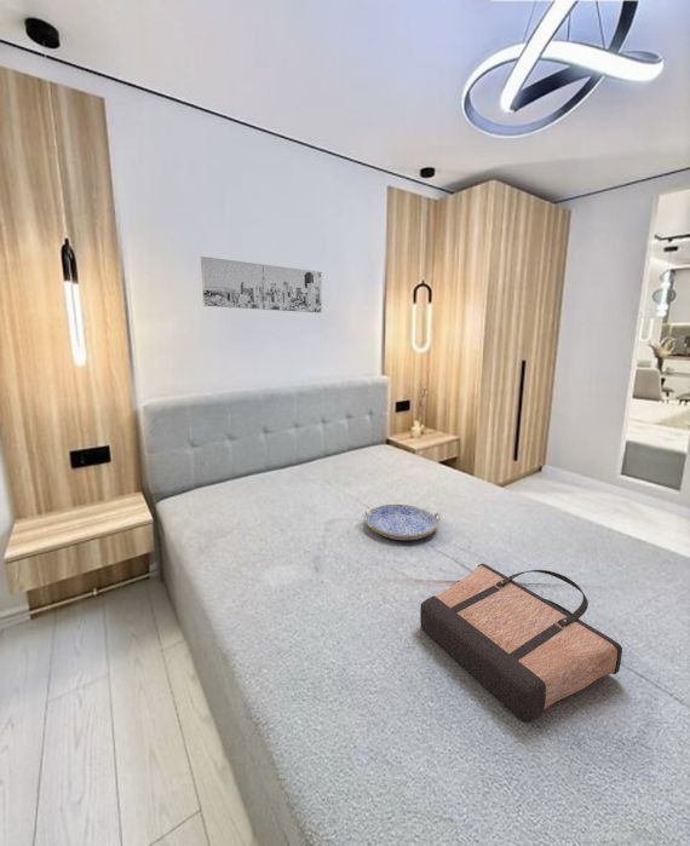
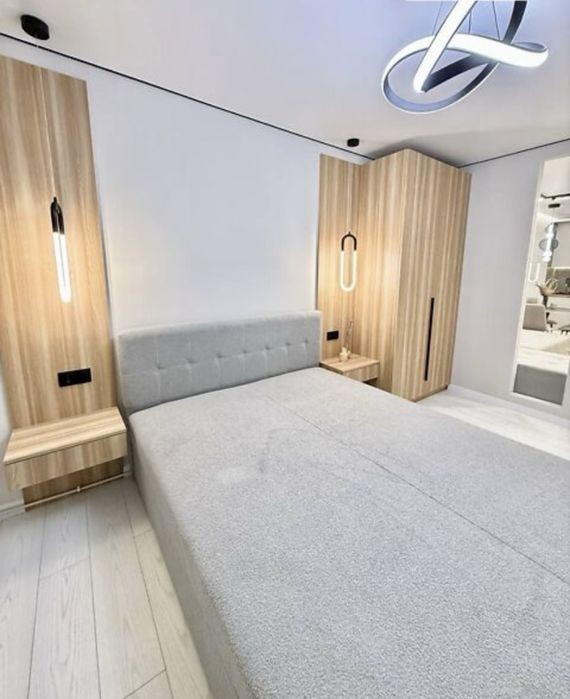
- shopping bag [419,563,623,723]
- wall art [200,255,323,313]
- serving tray [362,503,442,541]
